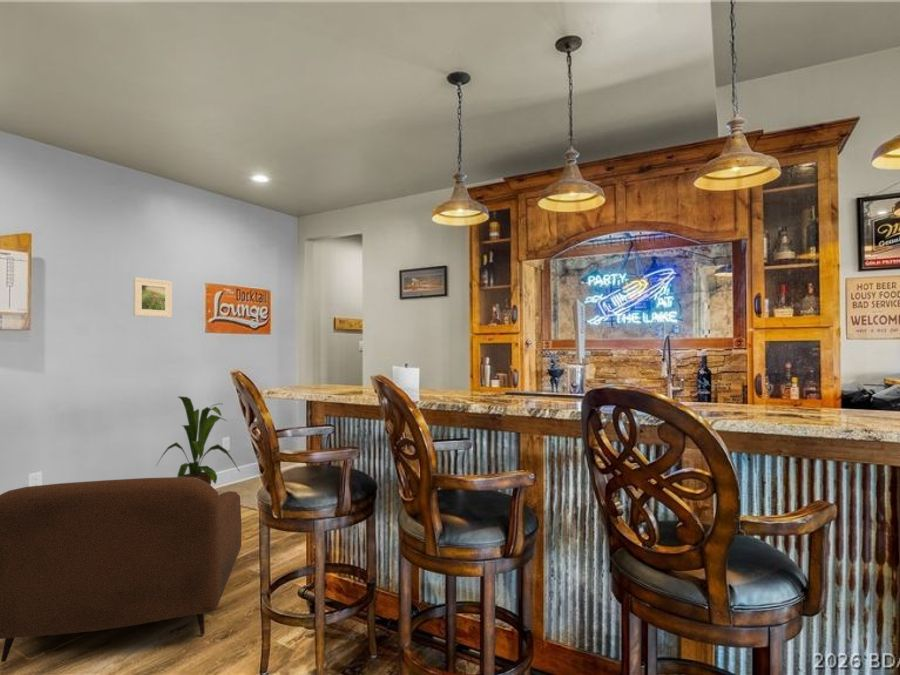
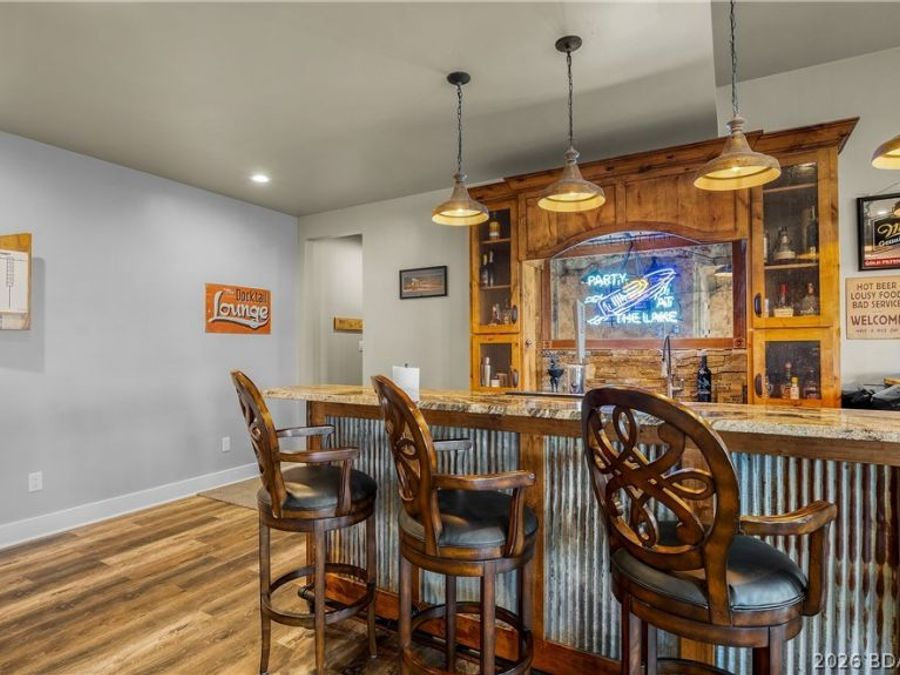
- armchair [0,476,242,663]
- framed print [132,276,173,318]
- house plant [155,395,241,486]
